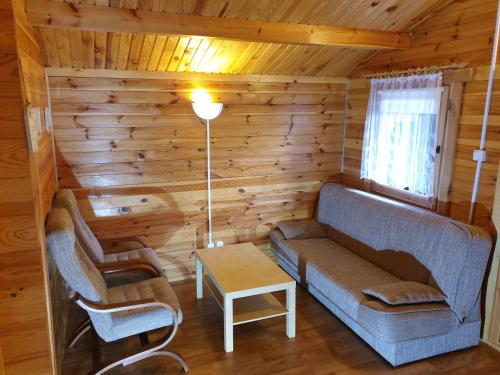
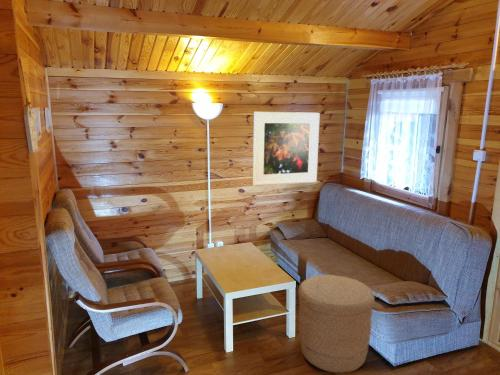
+ basket [297,274,376,374]
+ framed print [252,111,321,186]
